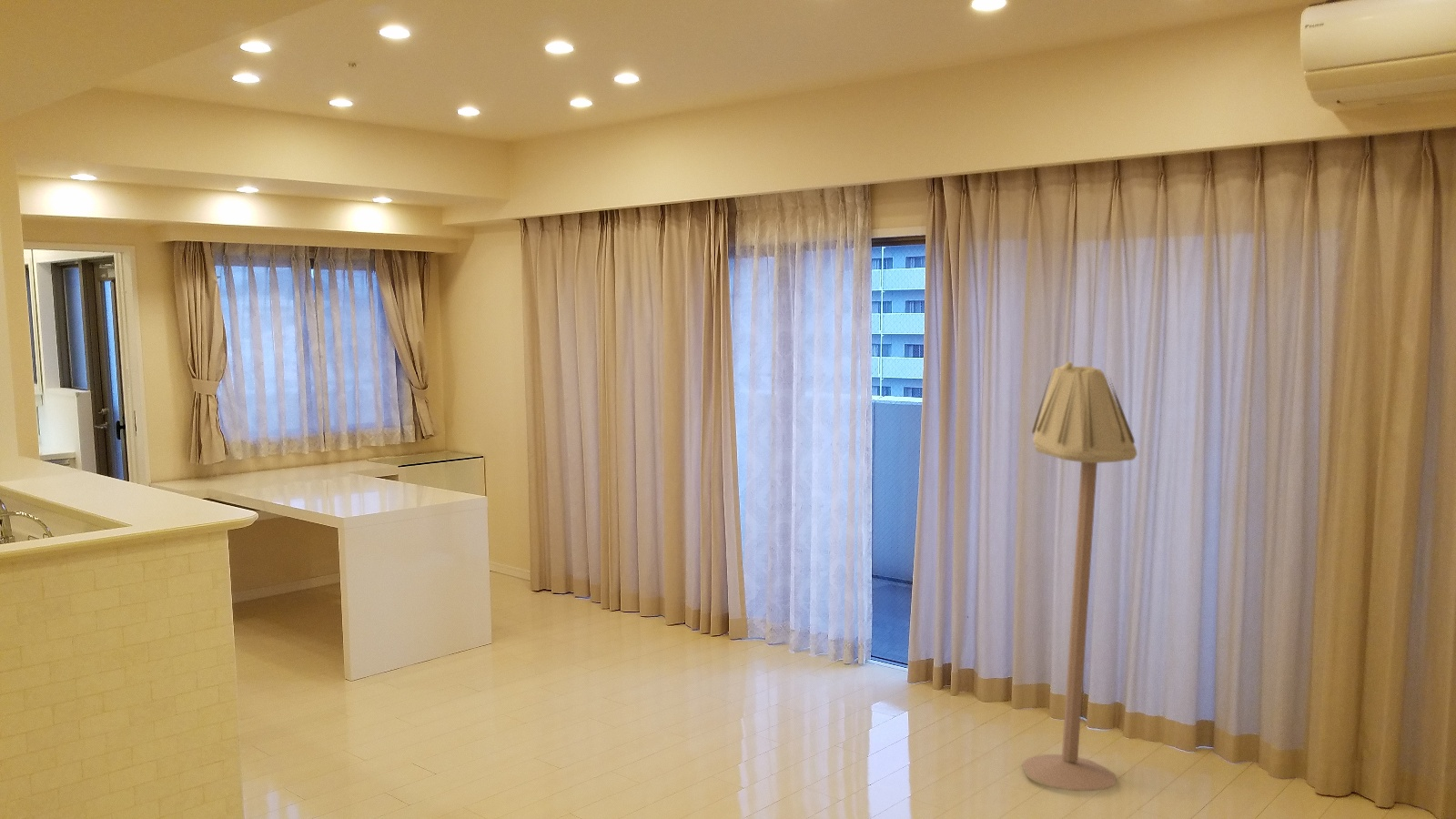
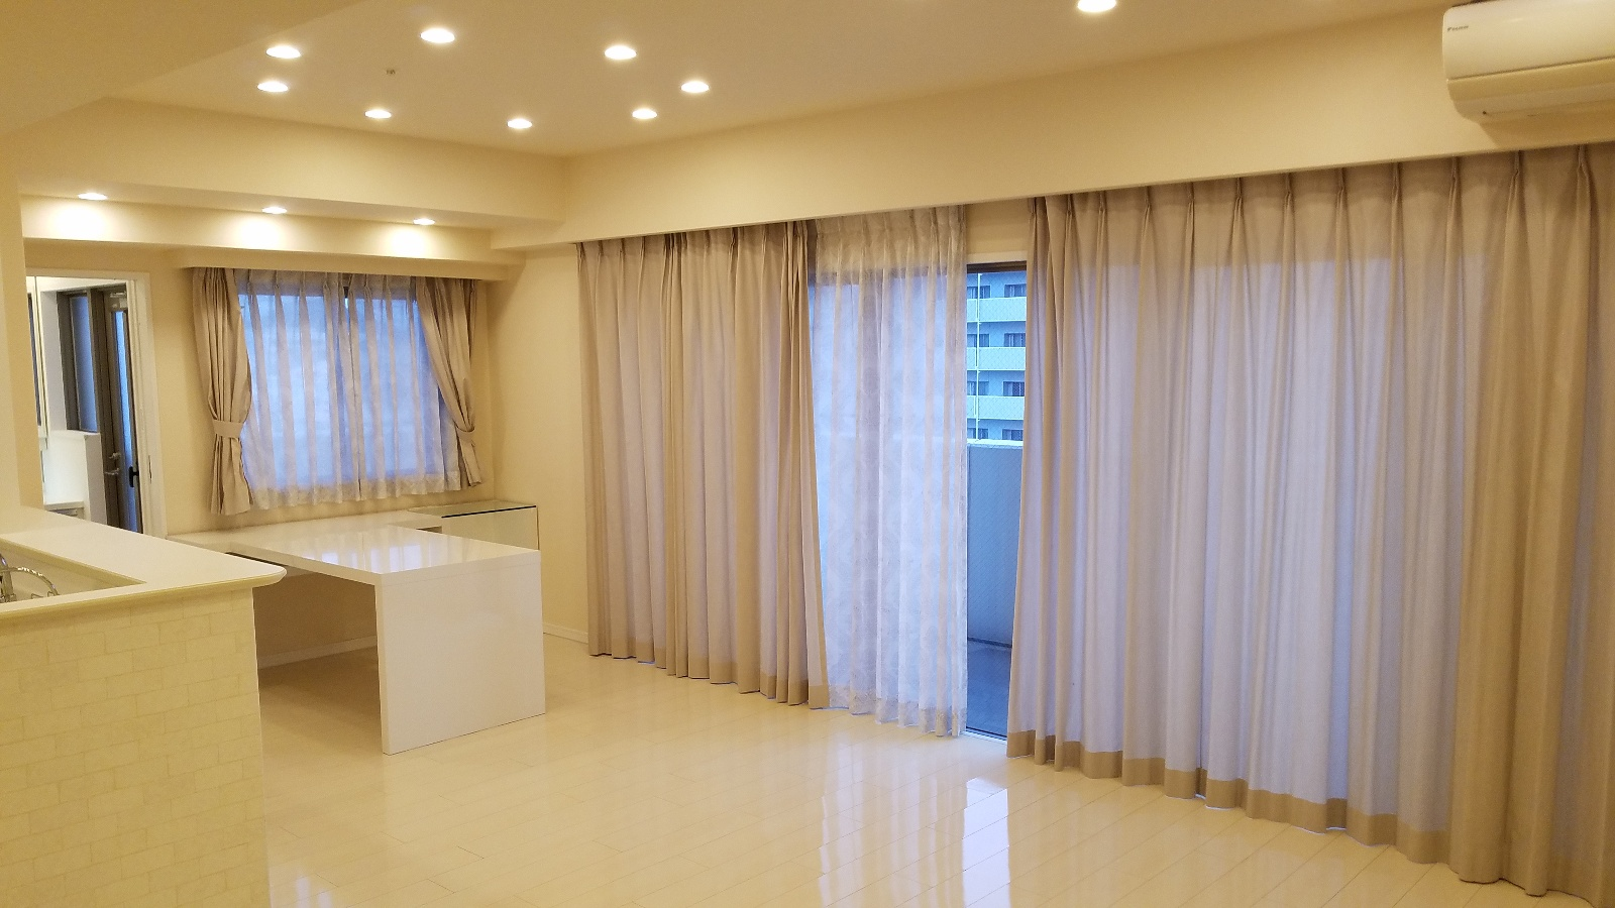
- floor lamp [1022,360,1138,792]
